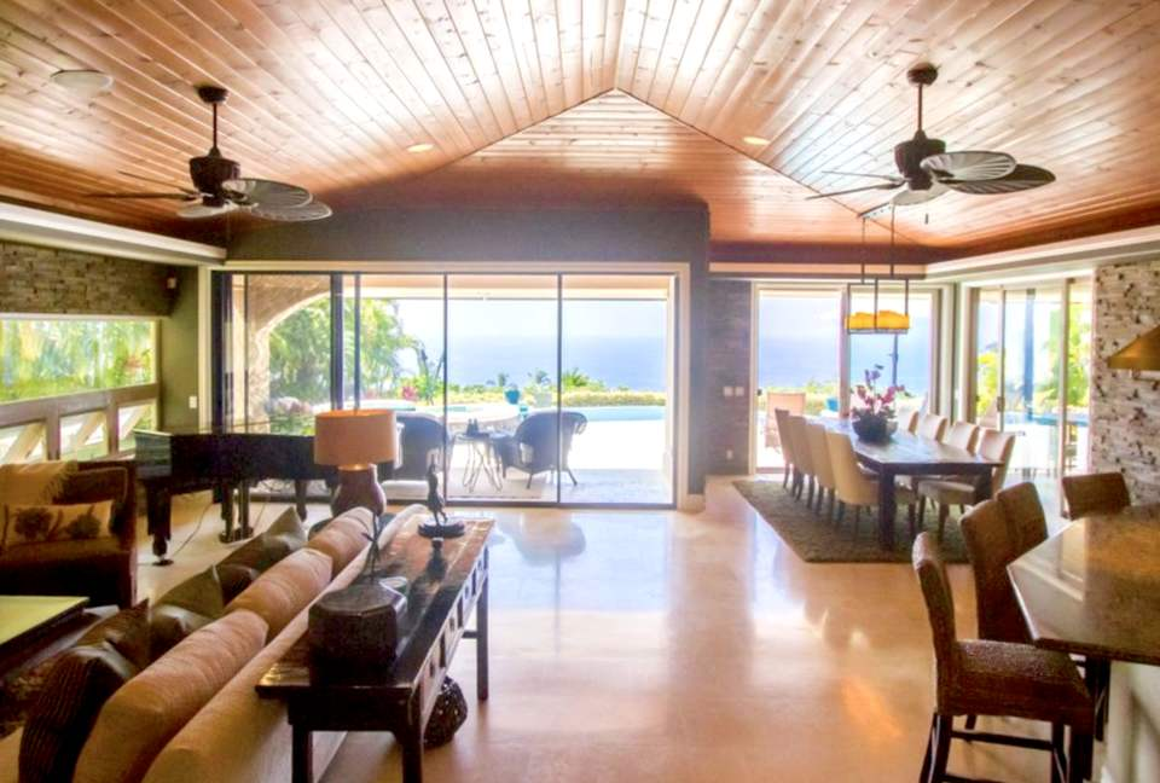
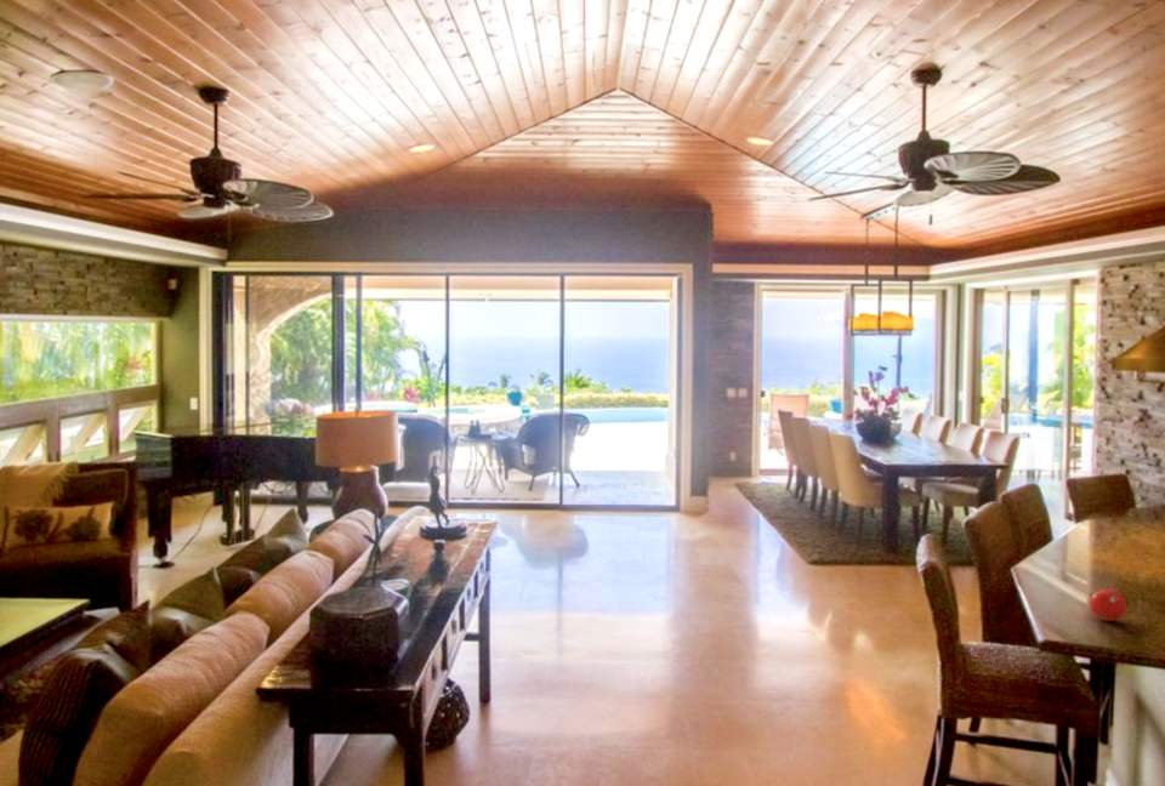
+ fruit [1089,585,1127,622]
